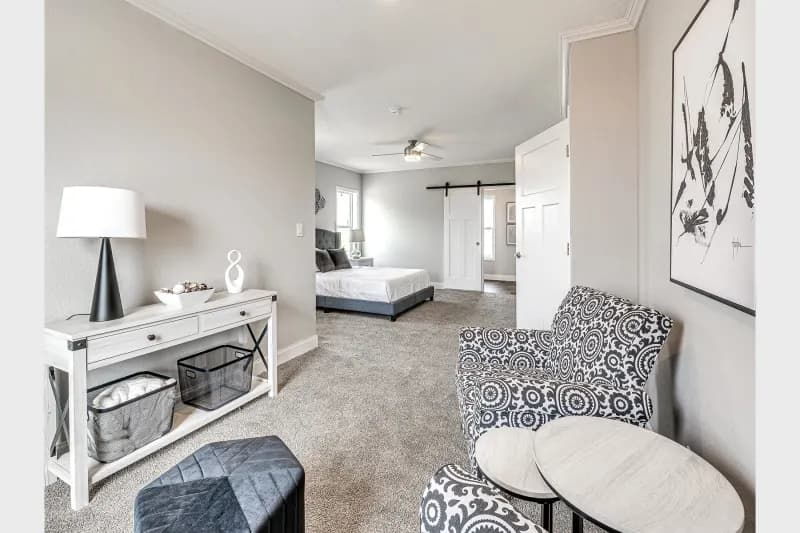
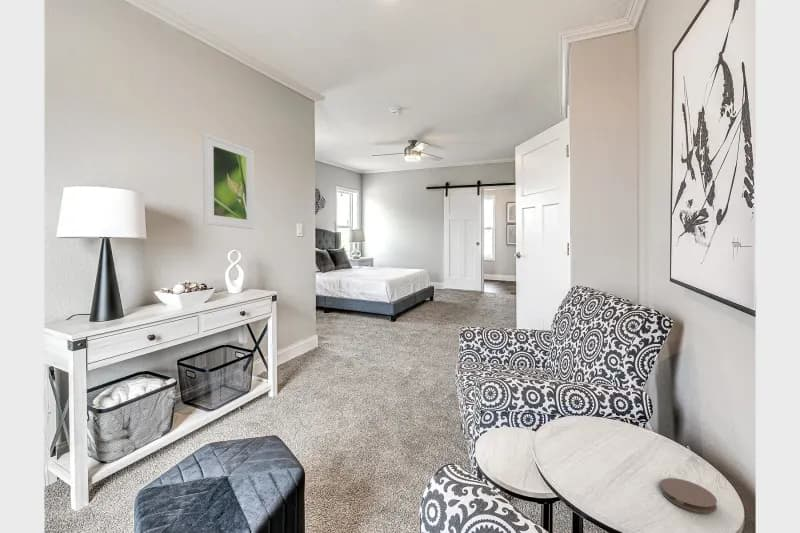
+ coaster [659,477,718,514]
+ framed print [202,132,255,230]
